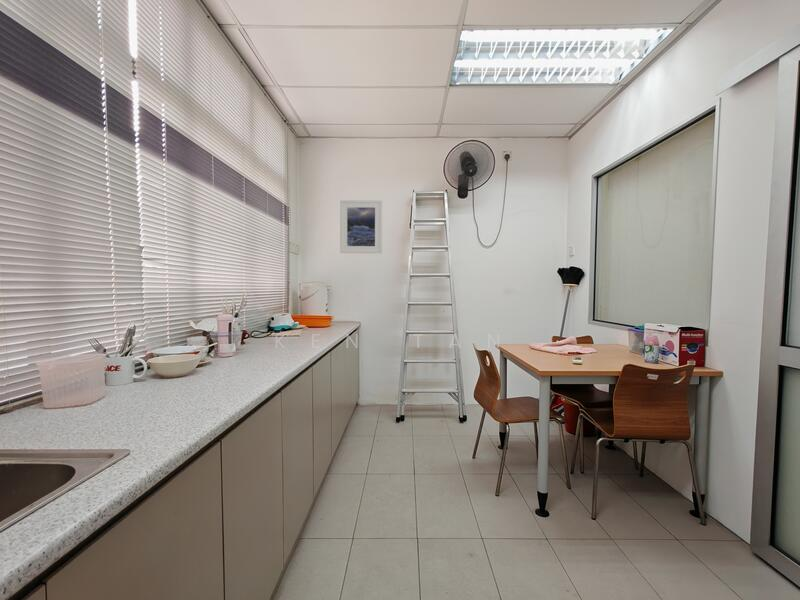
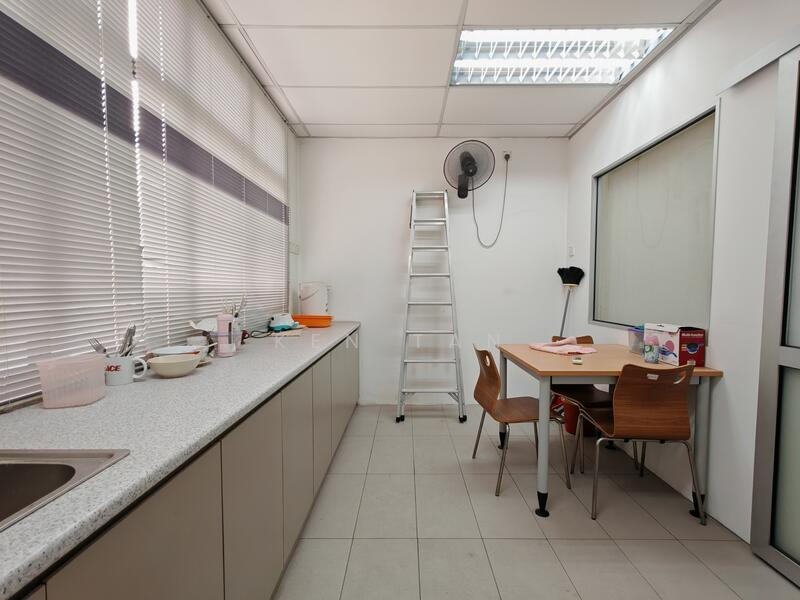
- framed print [339,199,383,254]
